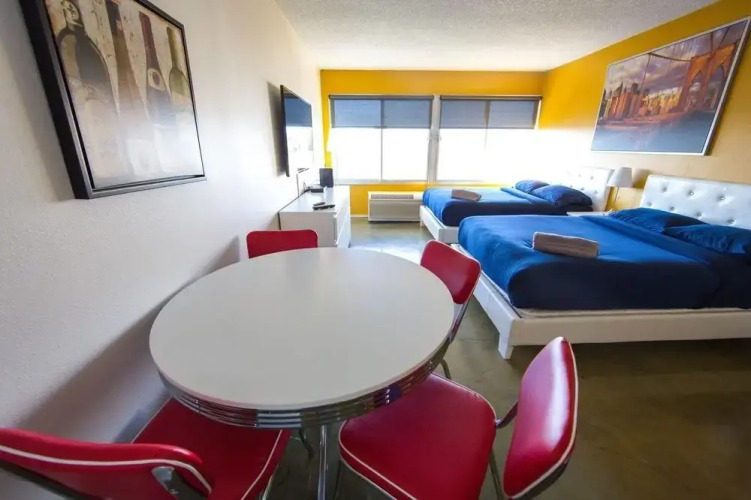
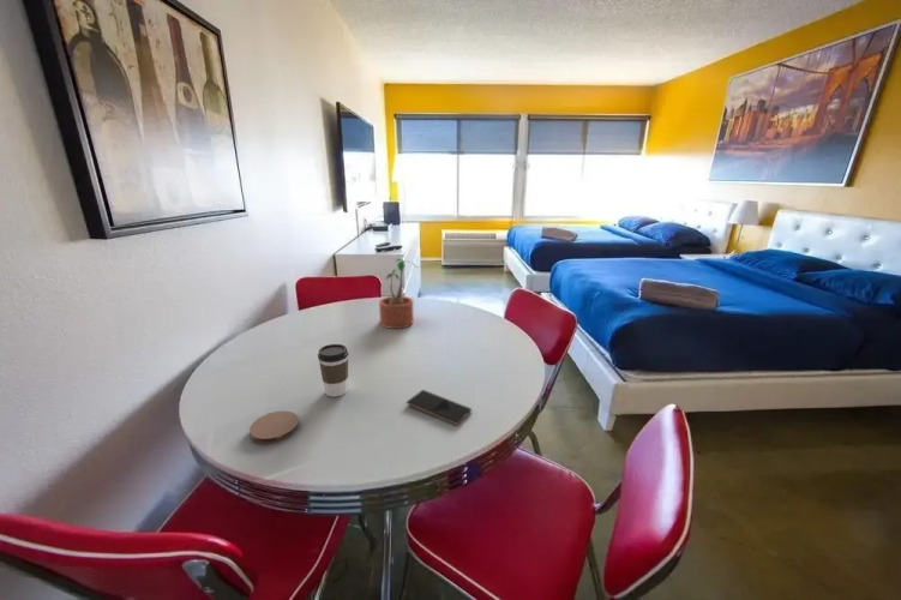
+ coaster [248,409,300,445]
+ smartphone [406,389,473,426]
+ potted plant [378,257,421,330]
+ coffee cup [317,343,350,398]
